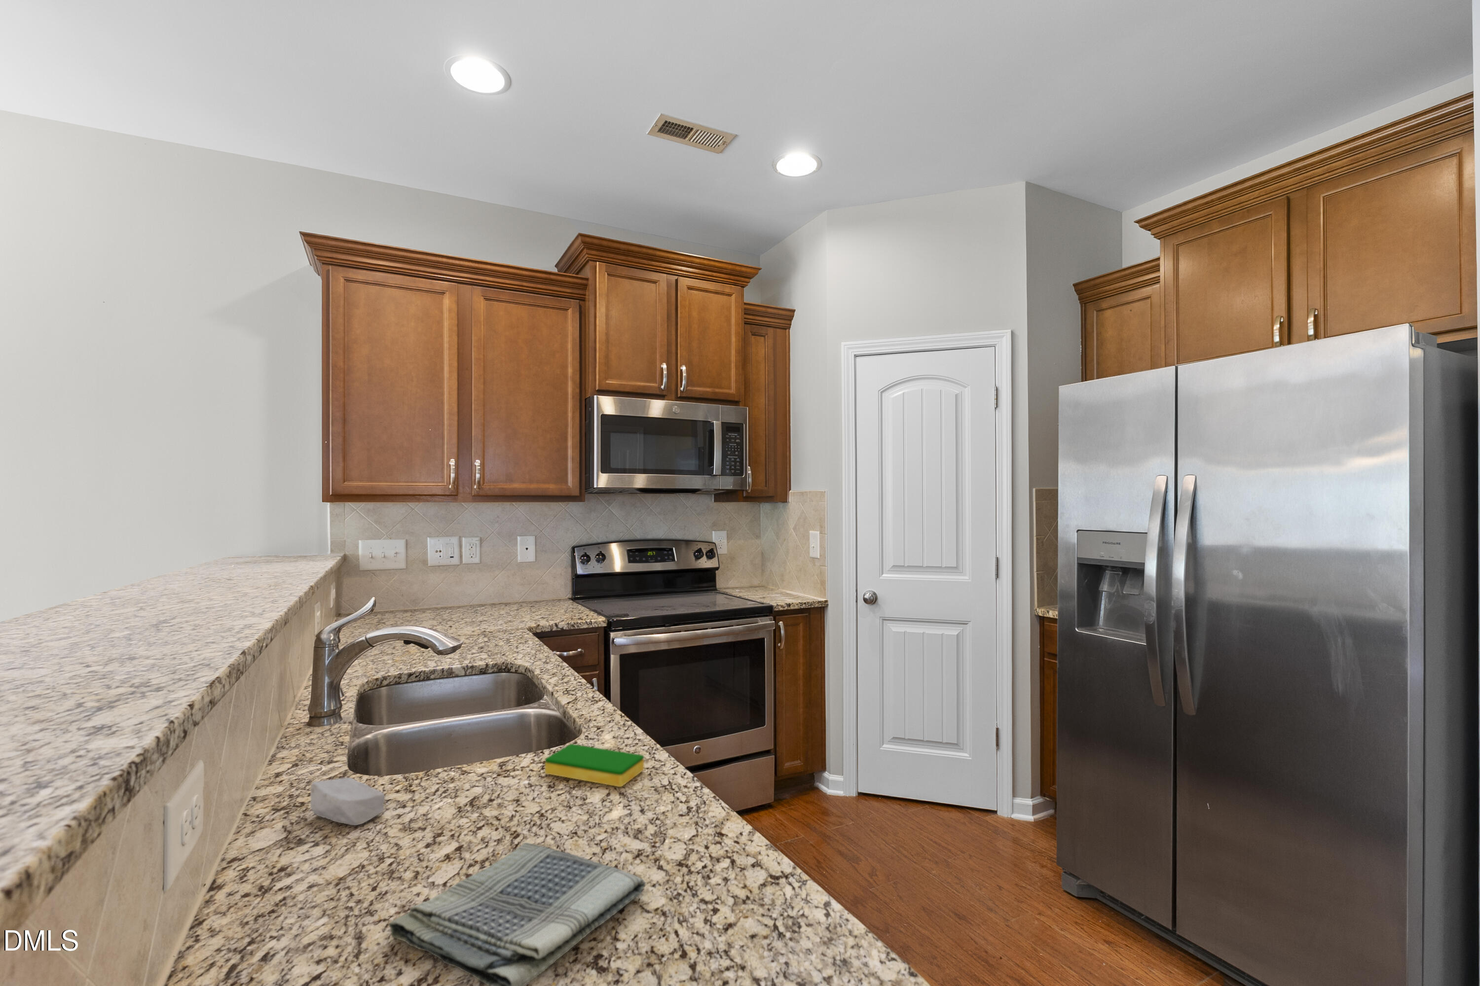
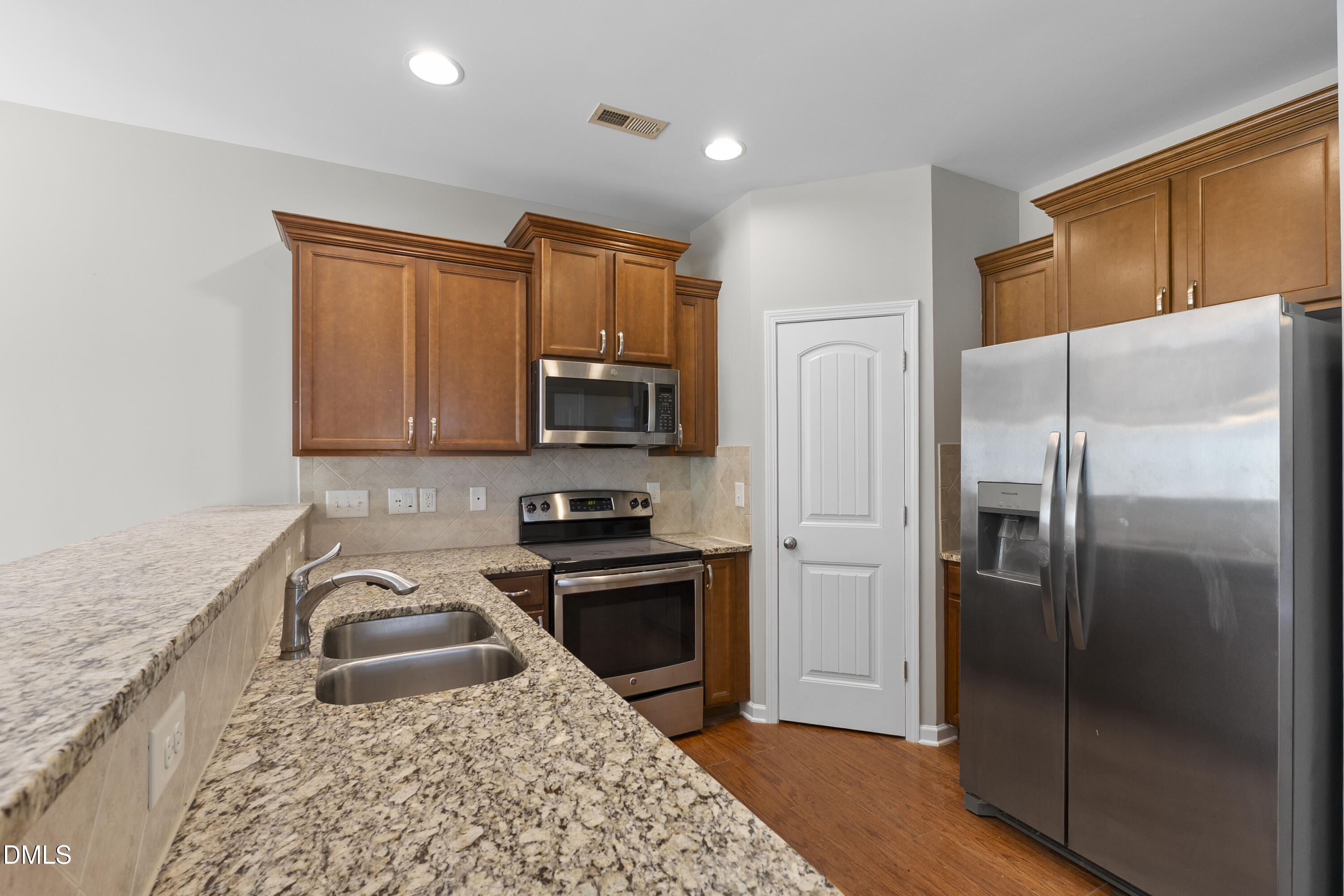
- dish sponge [545,744,644,787]
- dish towel [389,842,646,986]
- soap bar [309,777,384,826]
